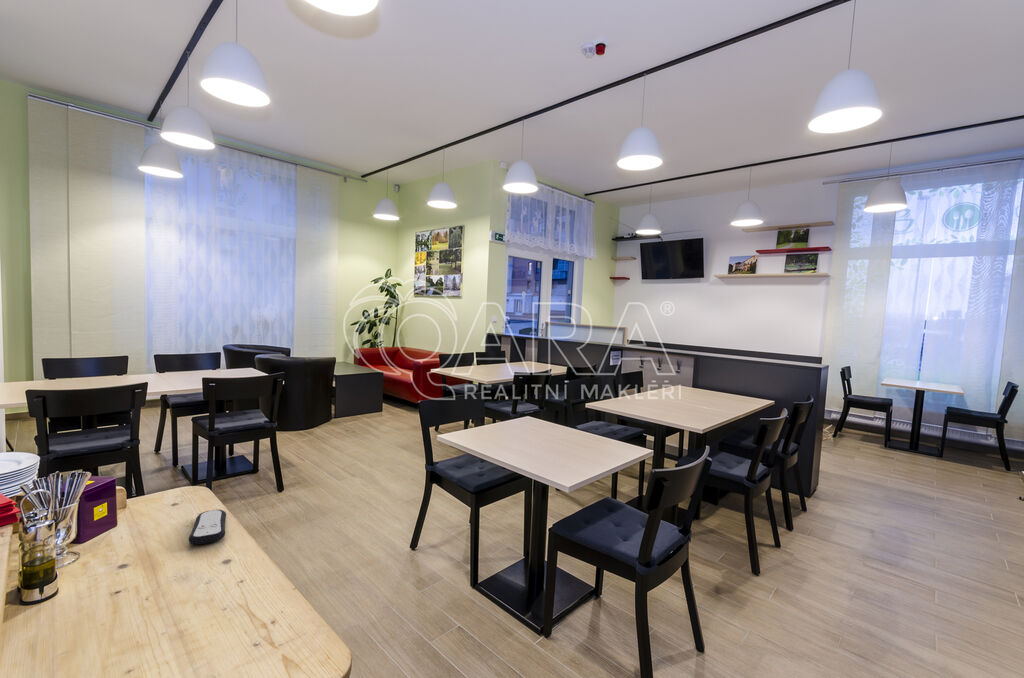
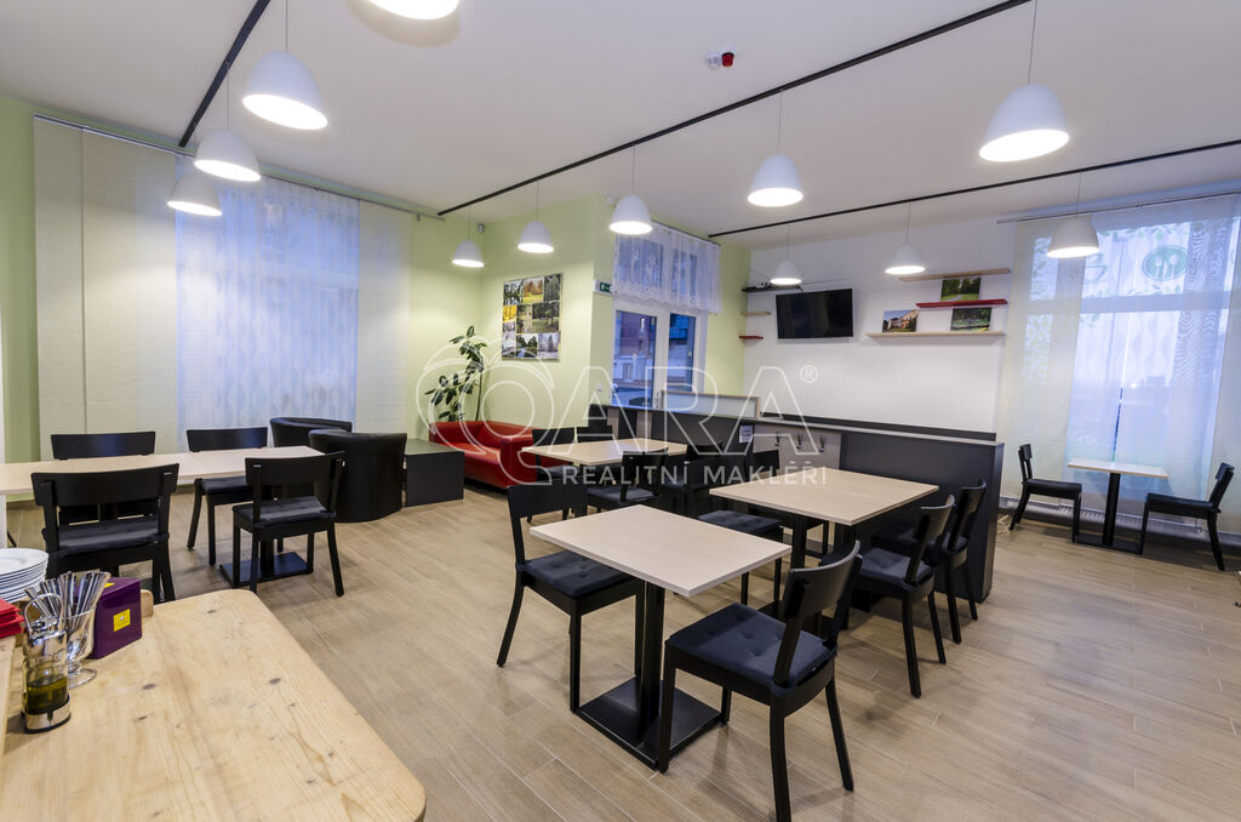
- remote control [188,509,227,546]
